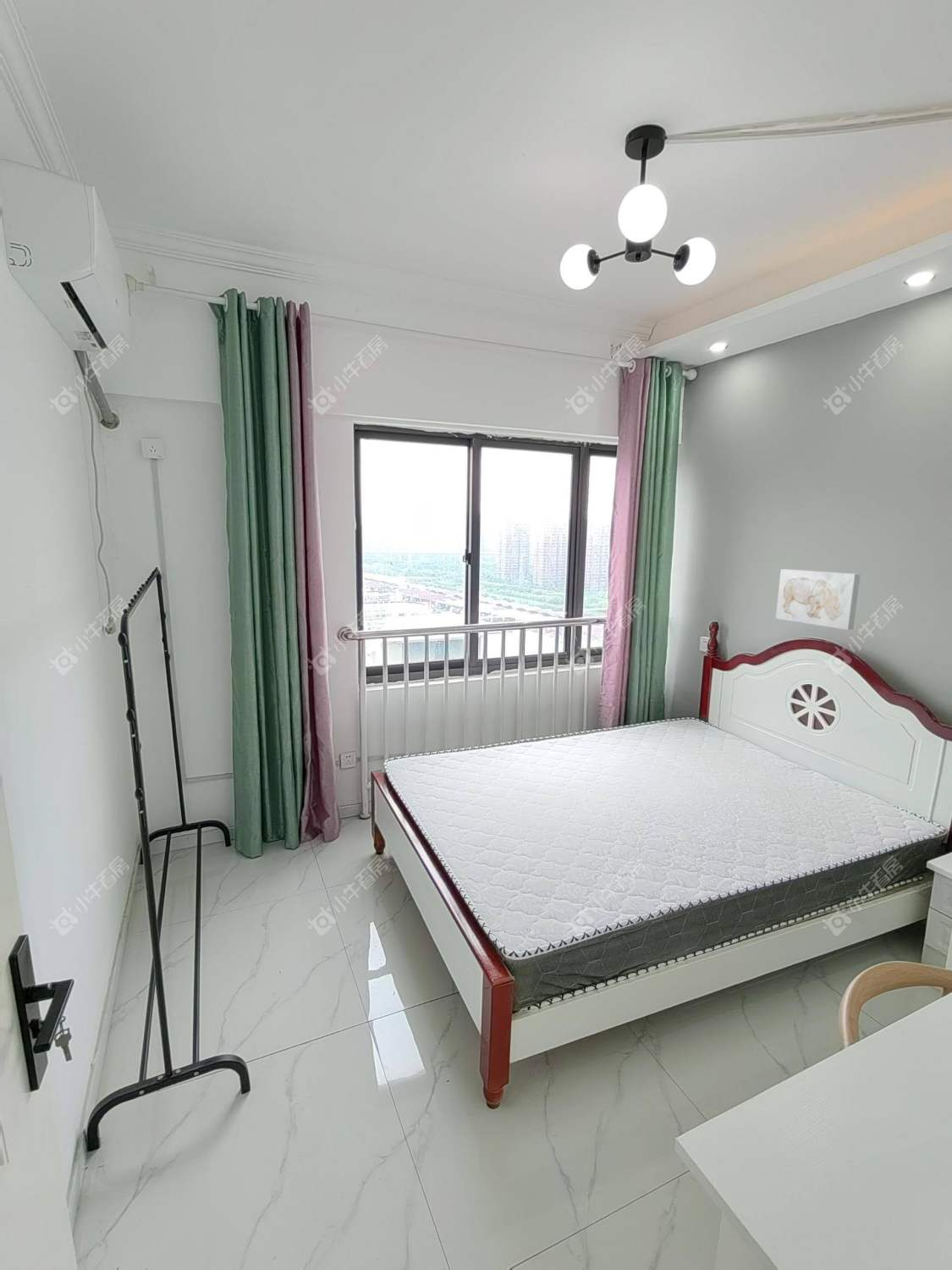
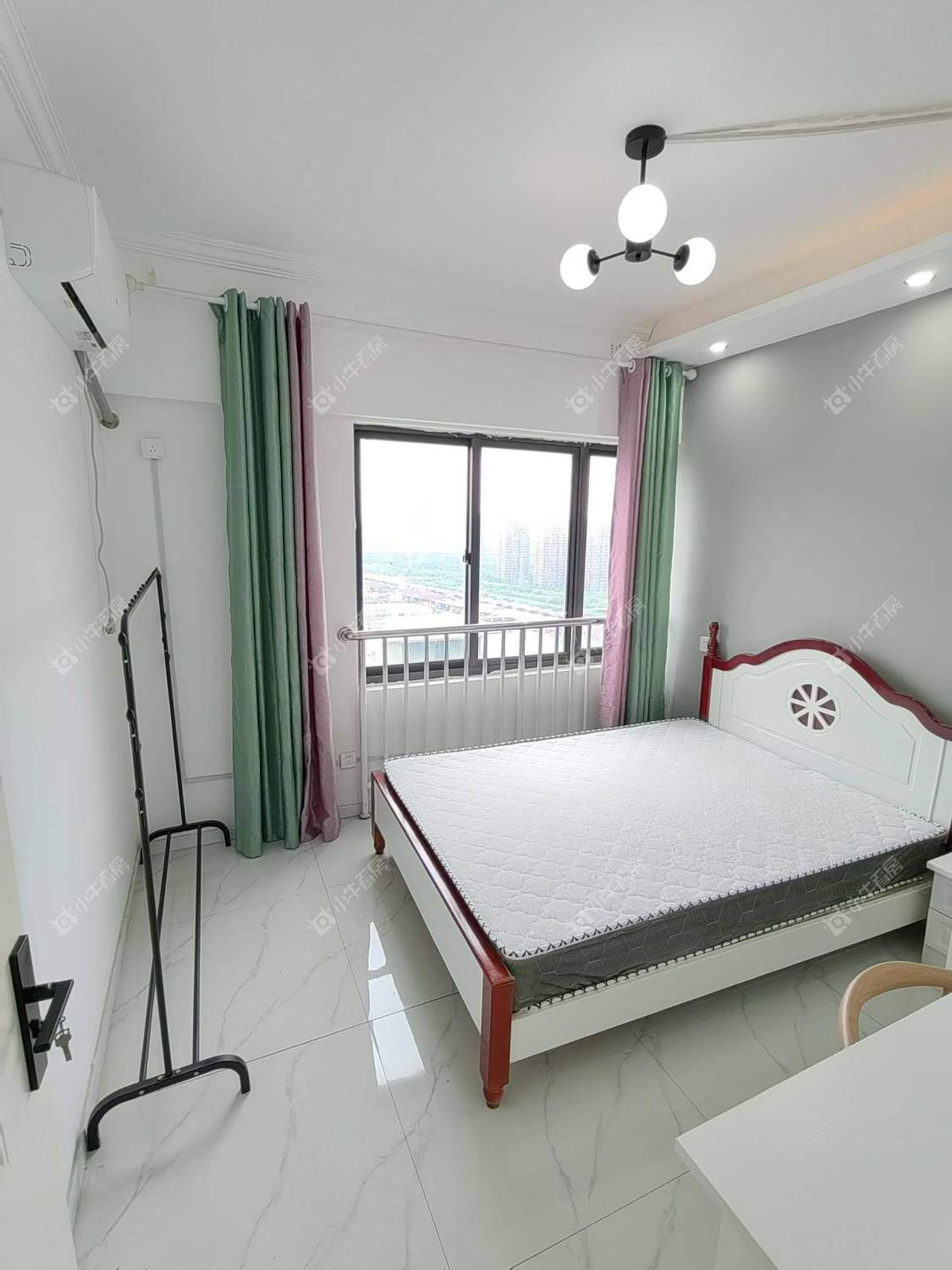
- wall art [775,568,861,631]
